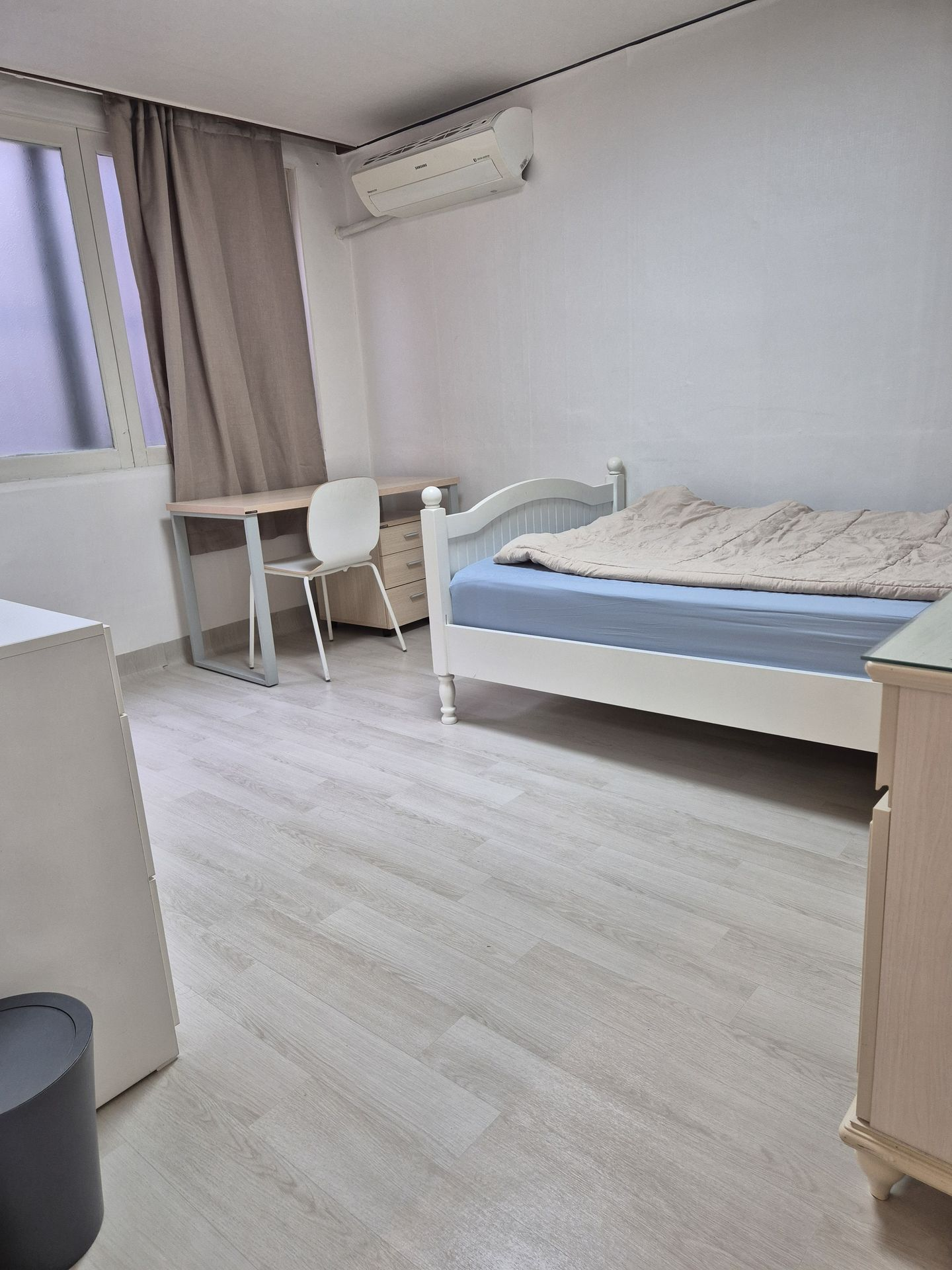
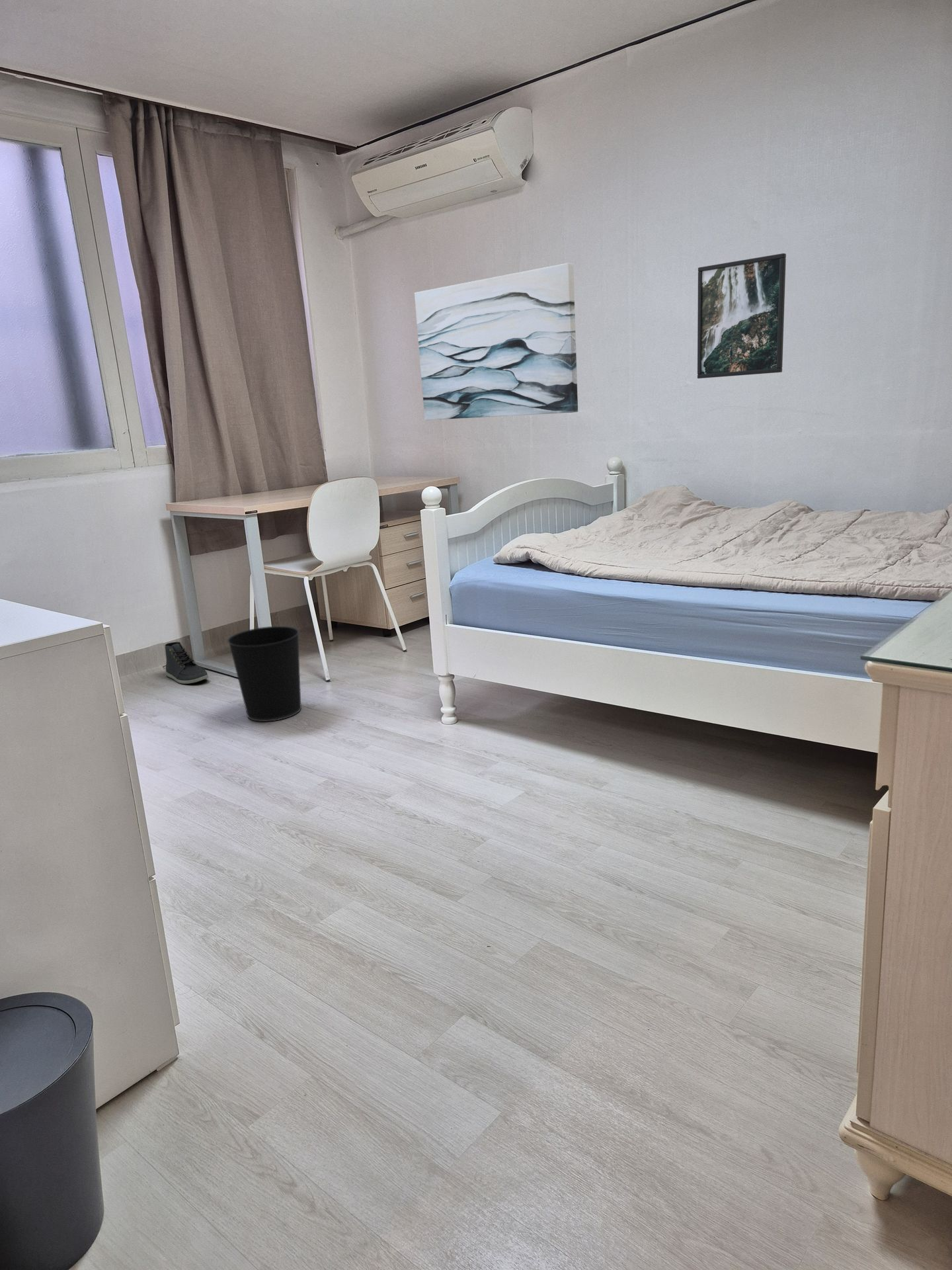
+ wall art [414,263,578,421]
+ wastebasket [227,626,302,722]
+ sneaker [165,641,209,685]
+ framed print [697,253,787,379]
